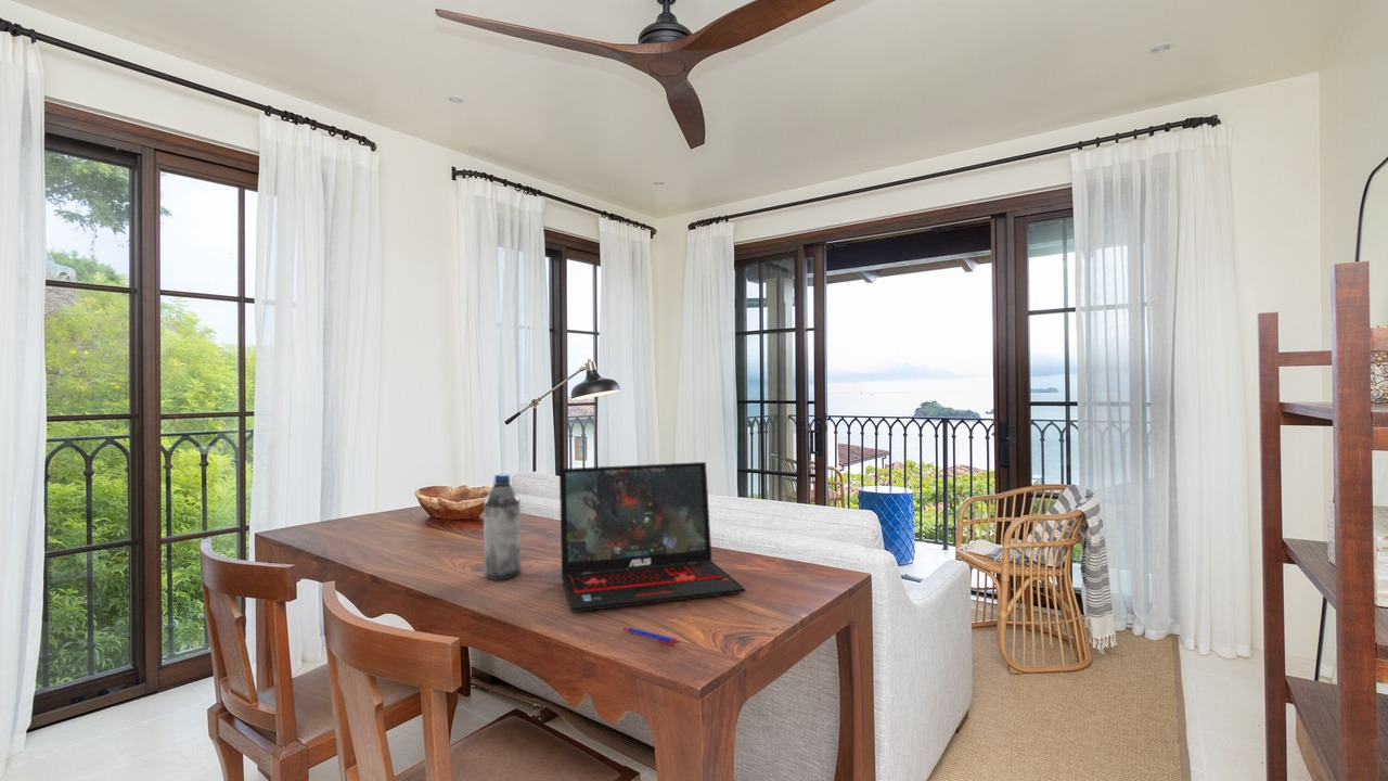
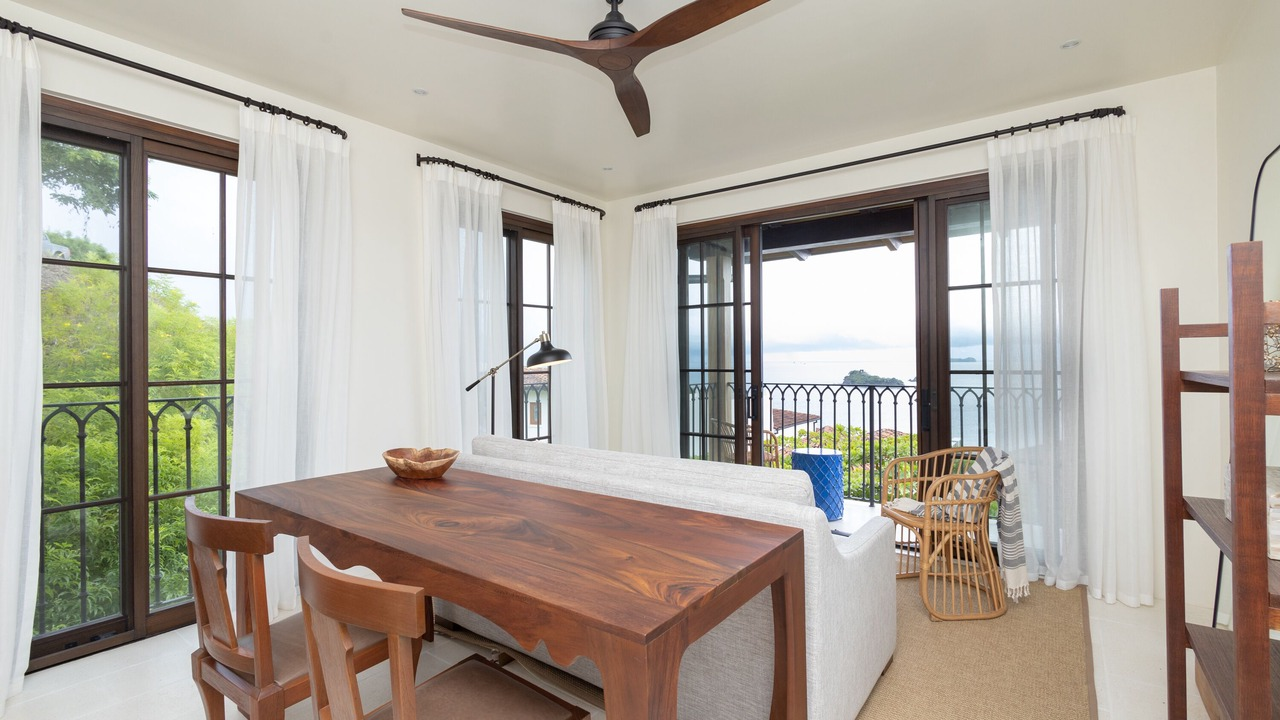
- laptop [558,461,746,613]
- pen [621,626,680,646]
- water bottle [483,473,522,581]
